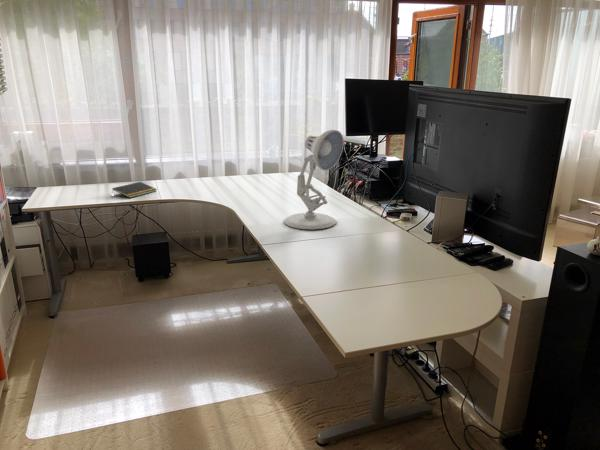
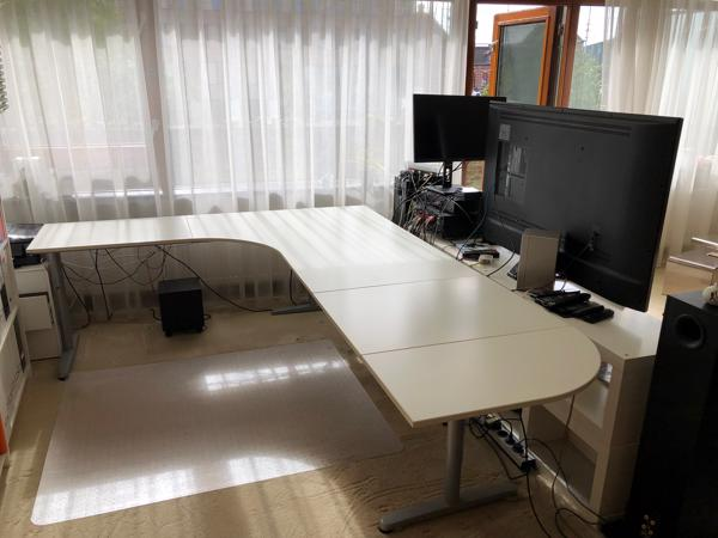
- notepad [111,181,157,199]
- desk lamp [283,129,345,231]
